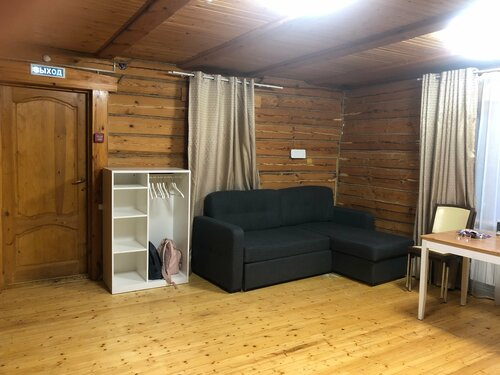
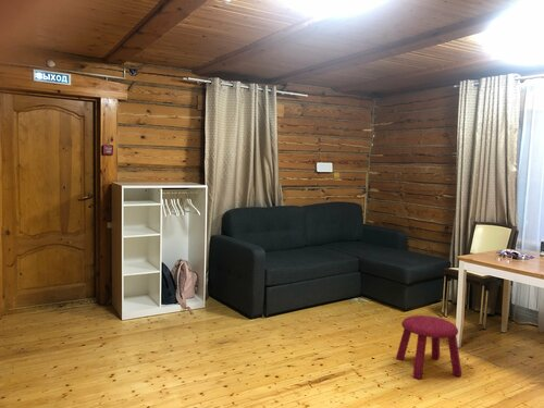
+ stool [395,314,462,381]
